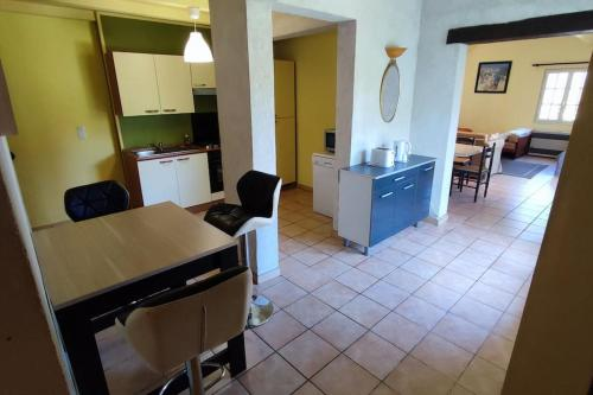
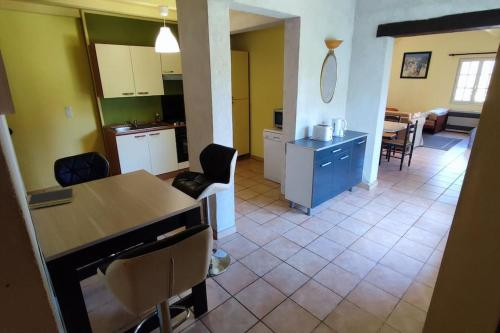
+ notepad [28,187,74,210]
